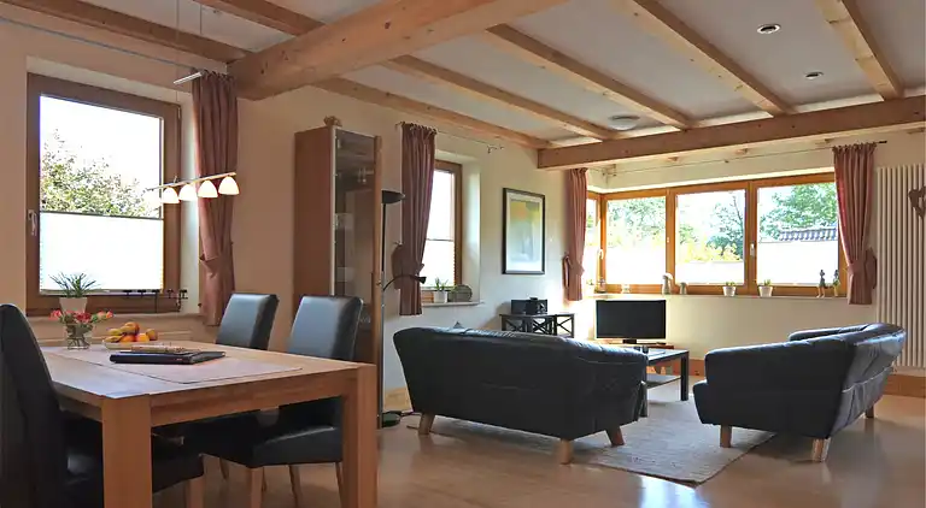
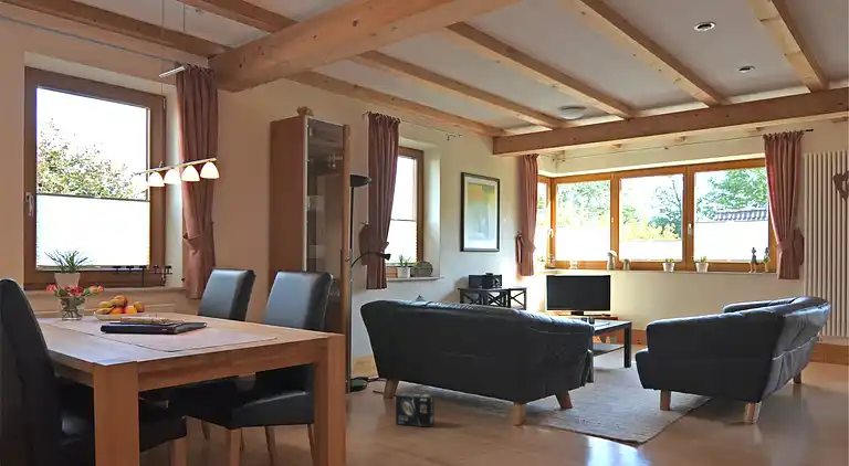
+ box [395,391,436,428]
